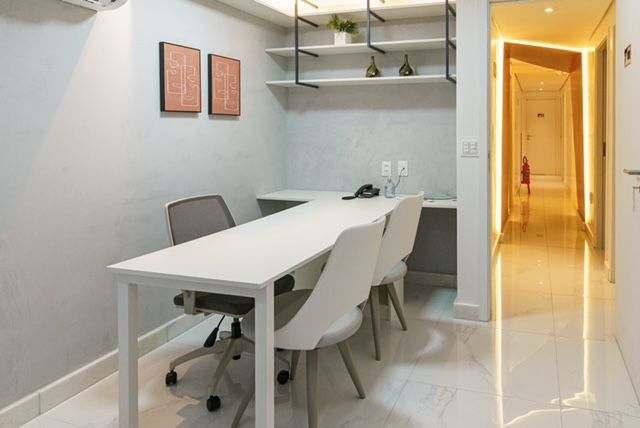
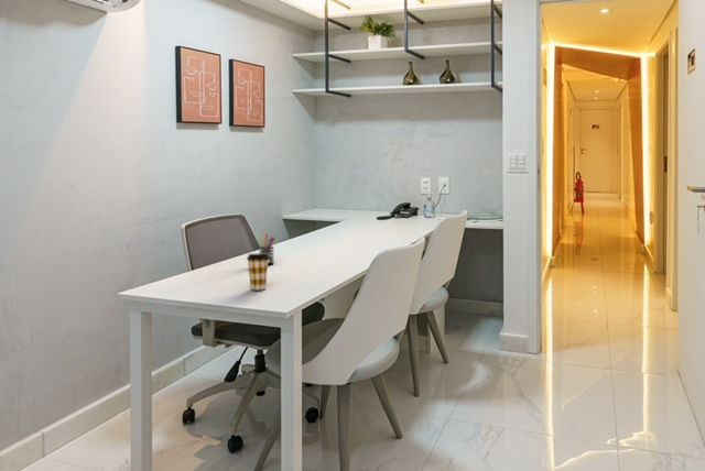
+ coffee cup [246,252,269,291]
+ pen holder [254,233,276,265]
